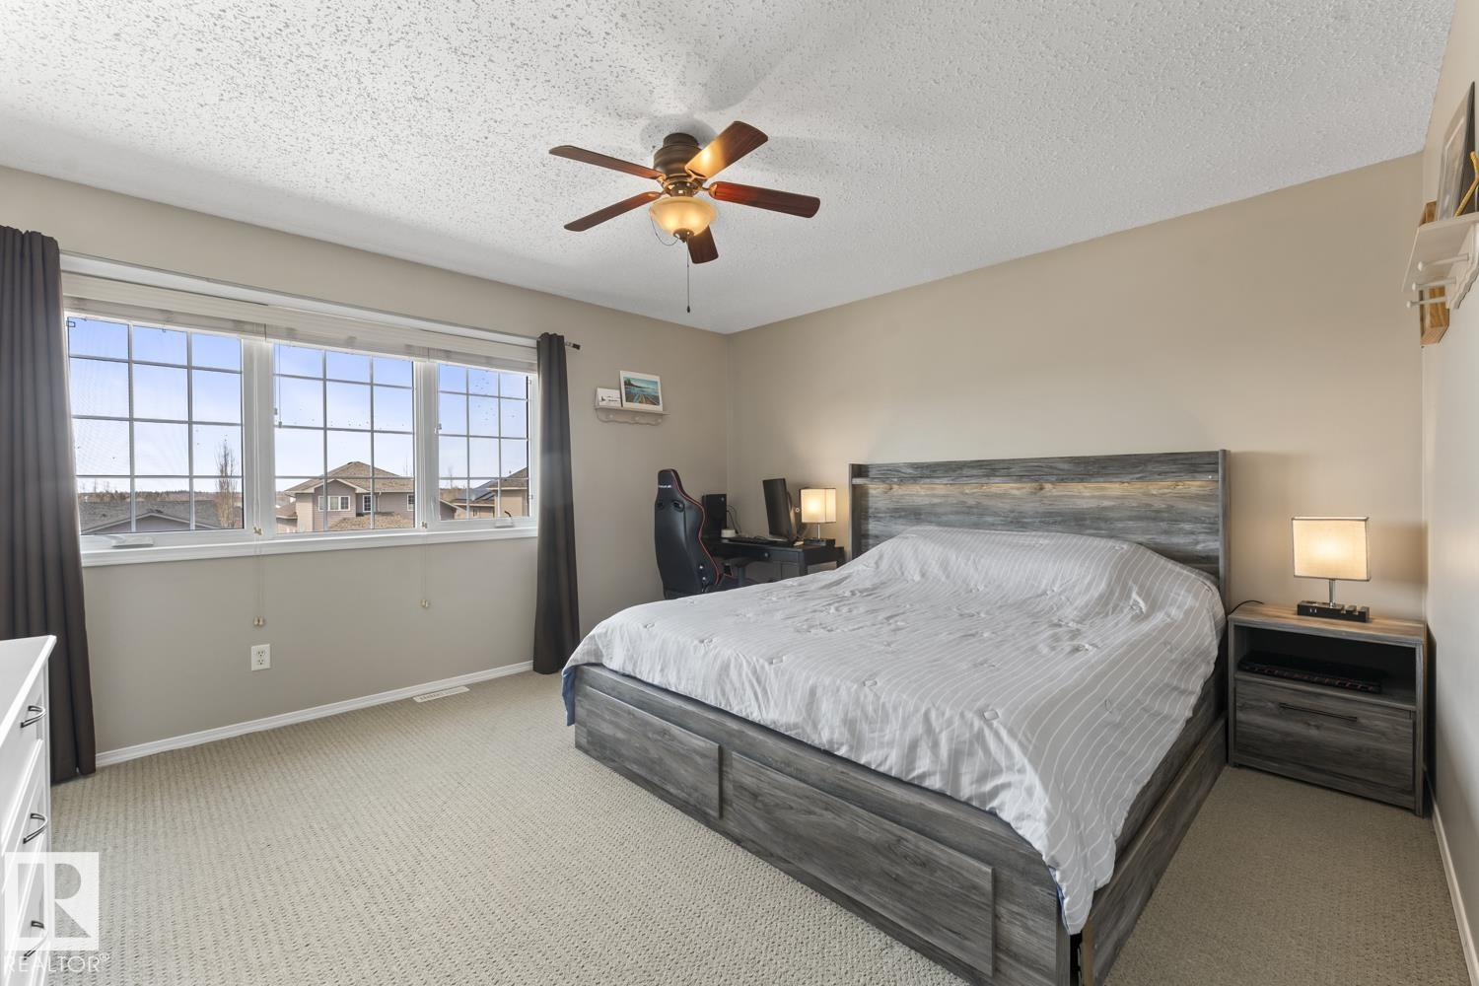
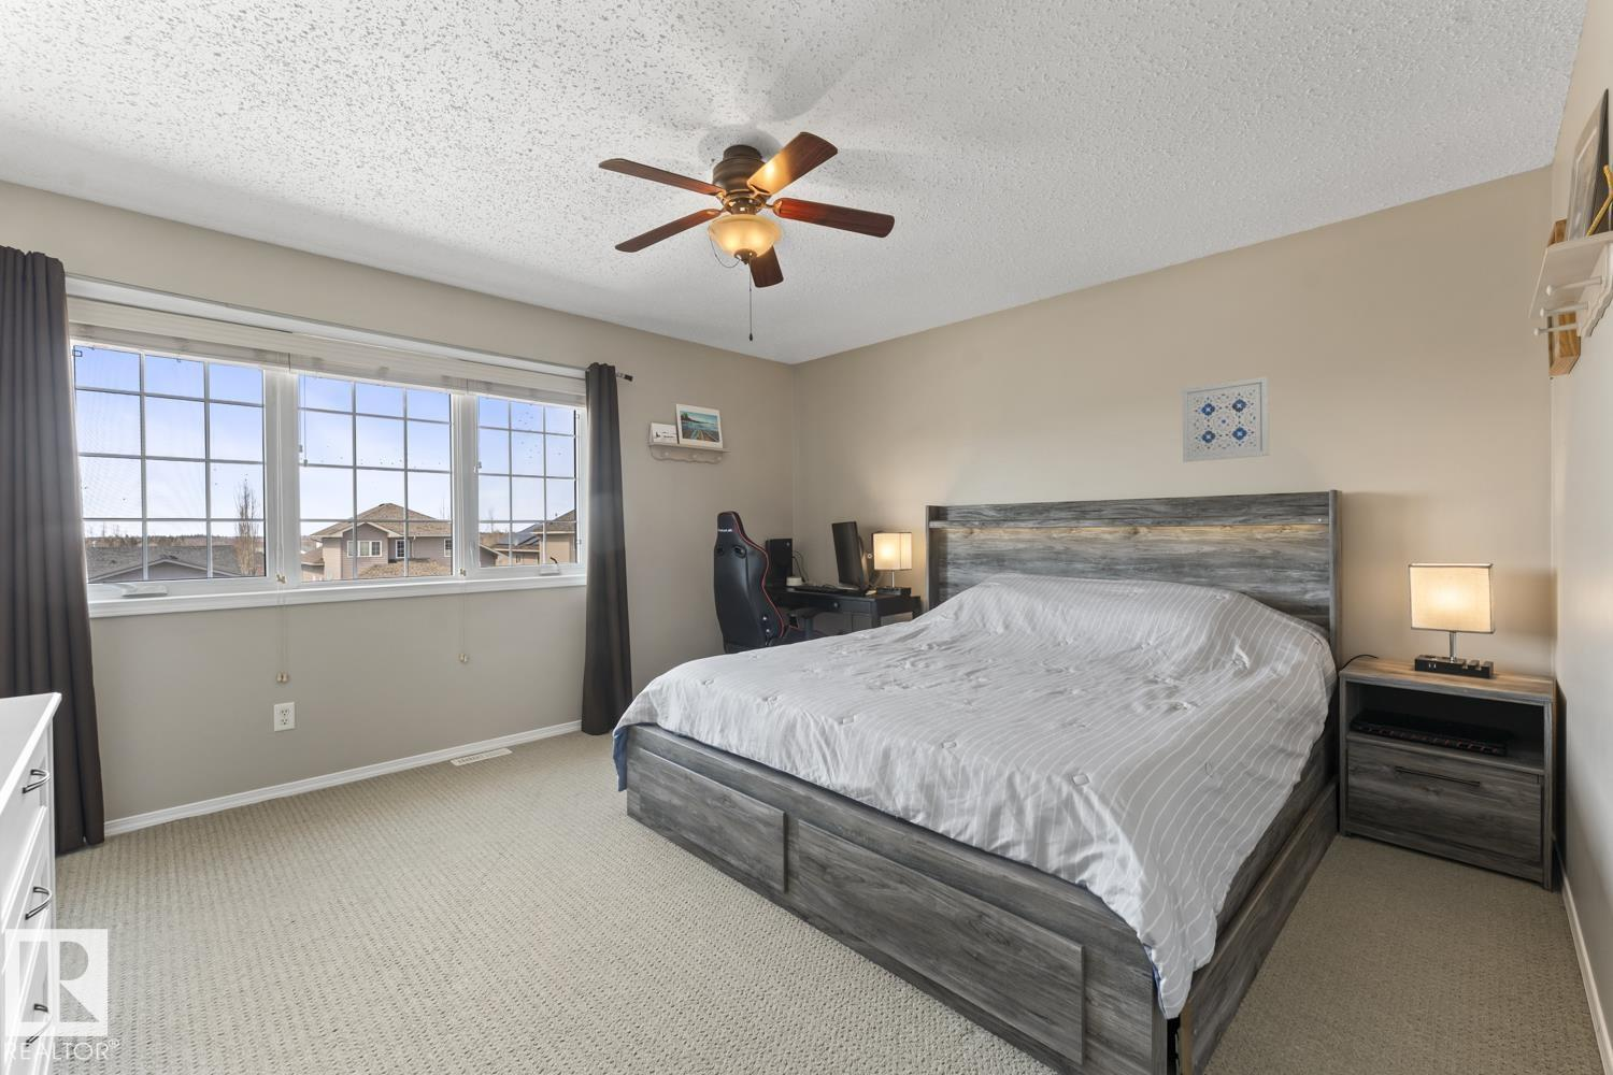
+ wall art [1181,377,1270,463]
